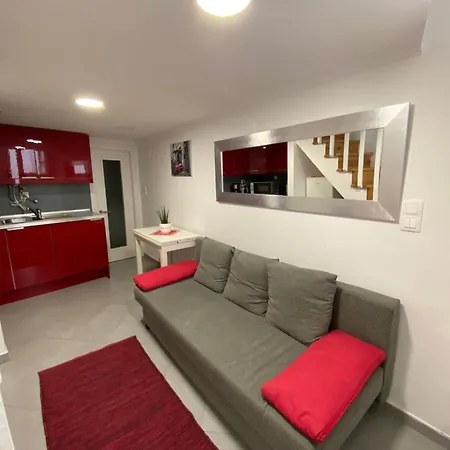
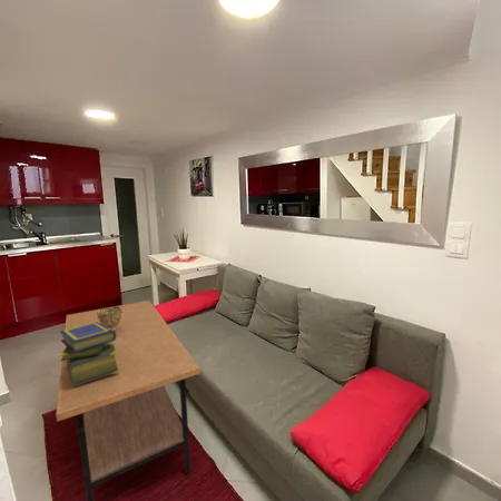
+ coffee table [56,299,202,501]
+ stack of books [58,322,119,385]
+ decorative bowl [97,306,124,331]
